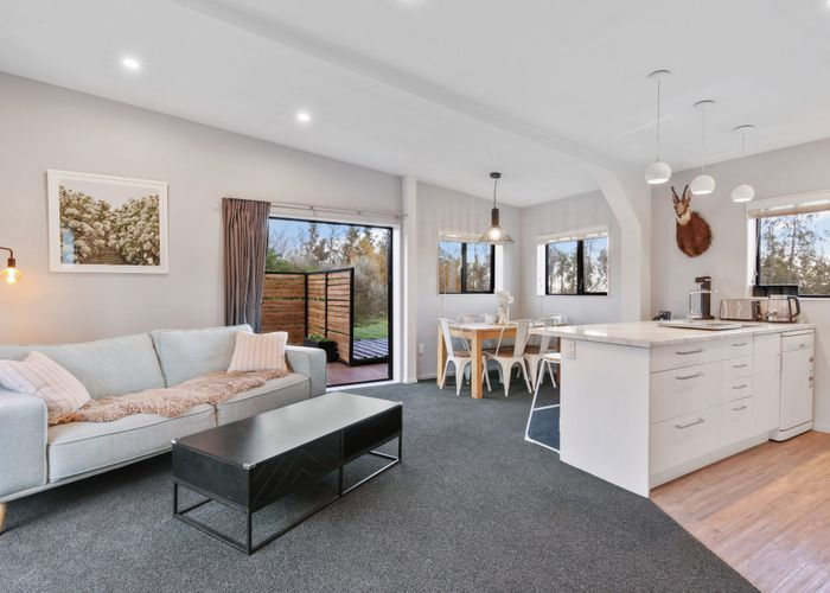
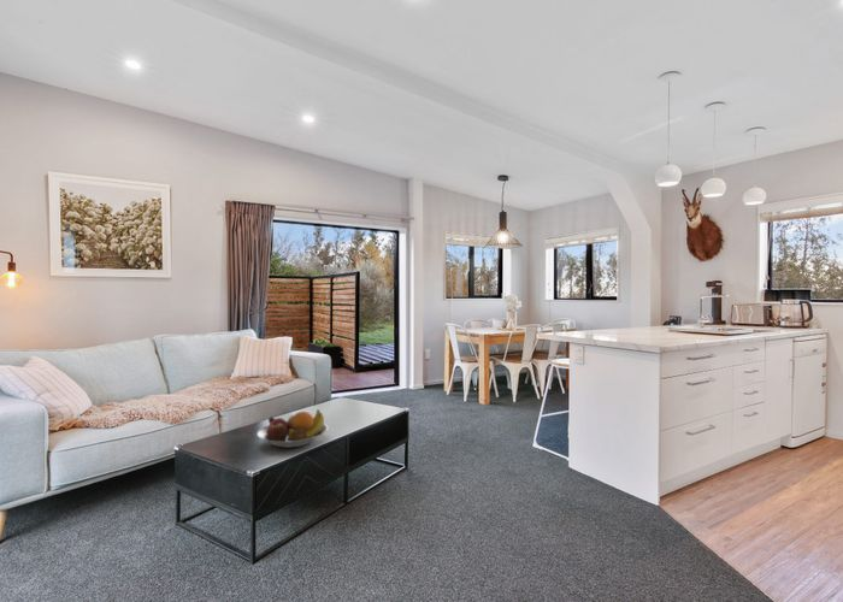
+ fruit bowl [255,408,329,449]
